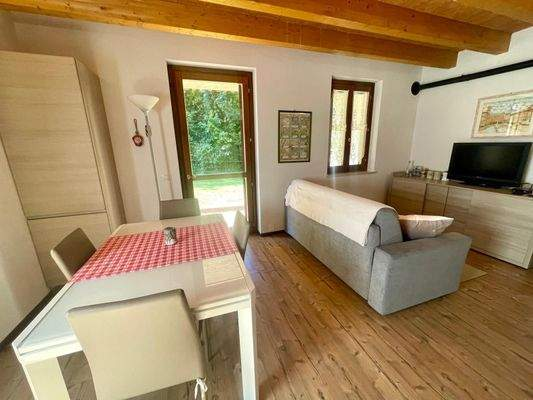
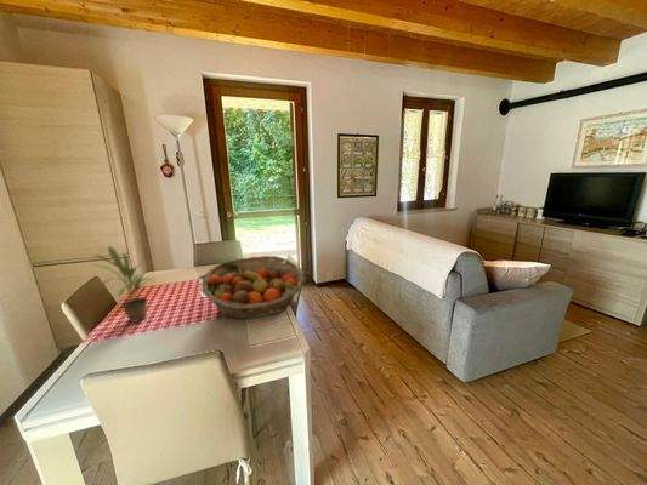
+ fruit basket [200,255,306,320]
+ potted plant [93,245,154,324]
